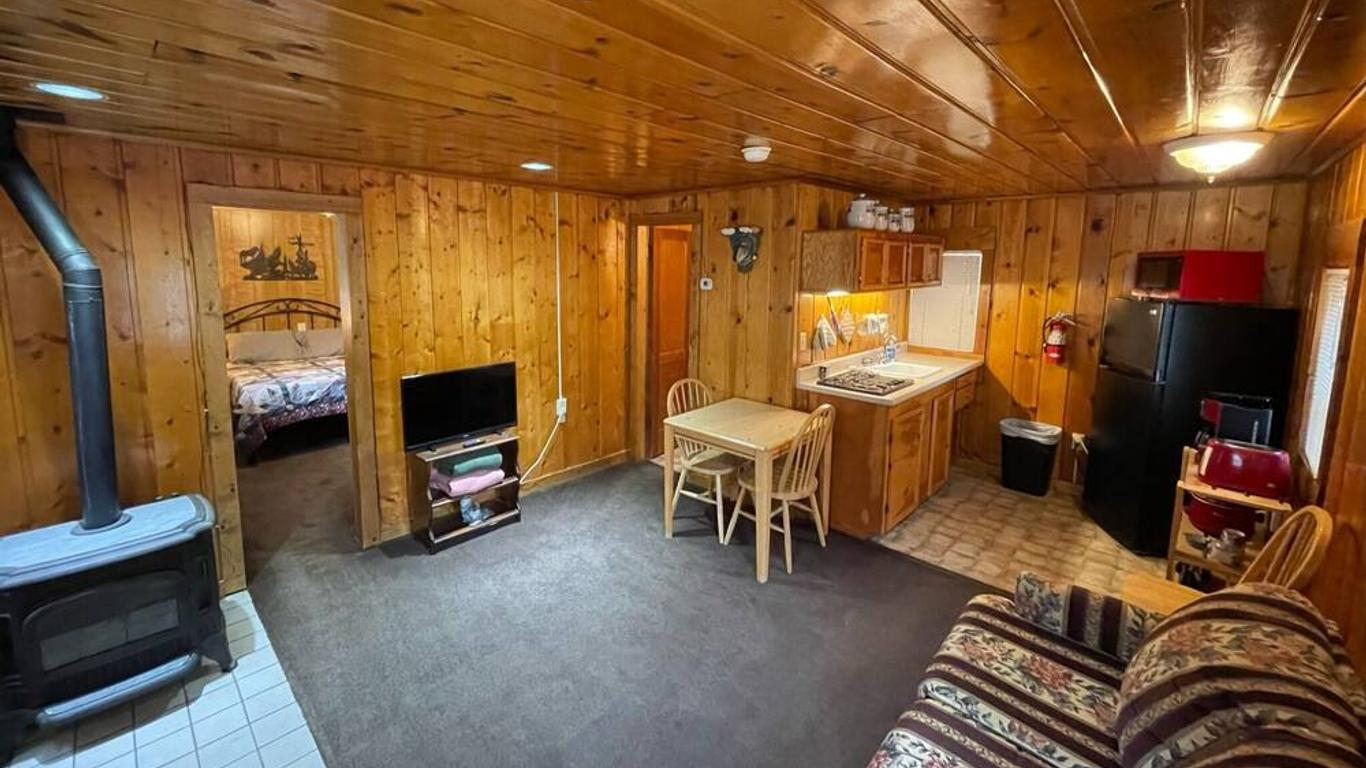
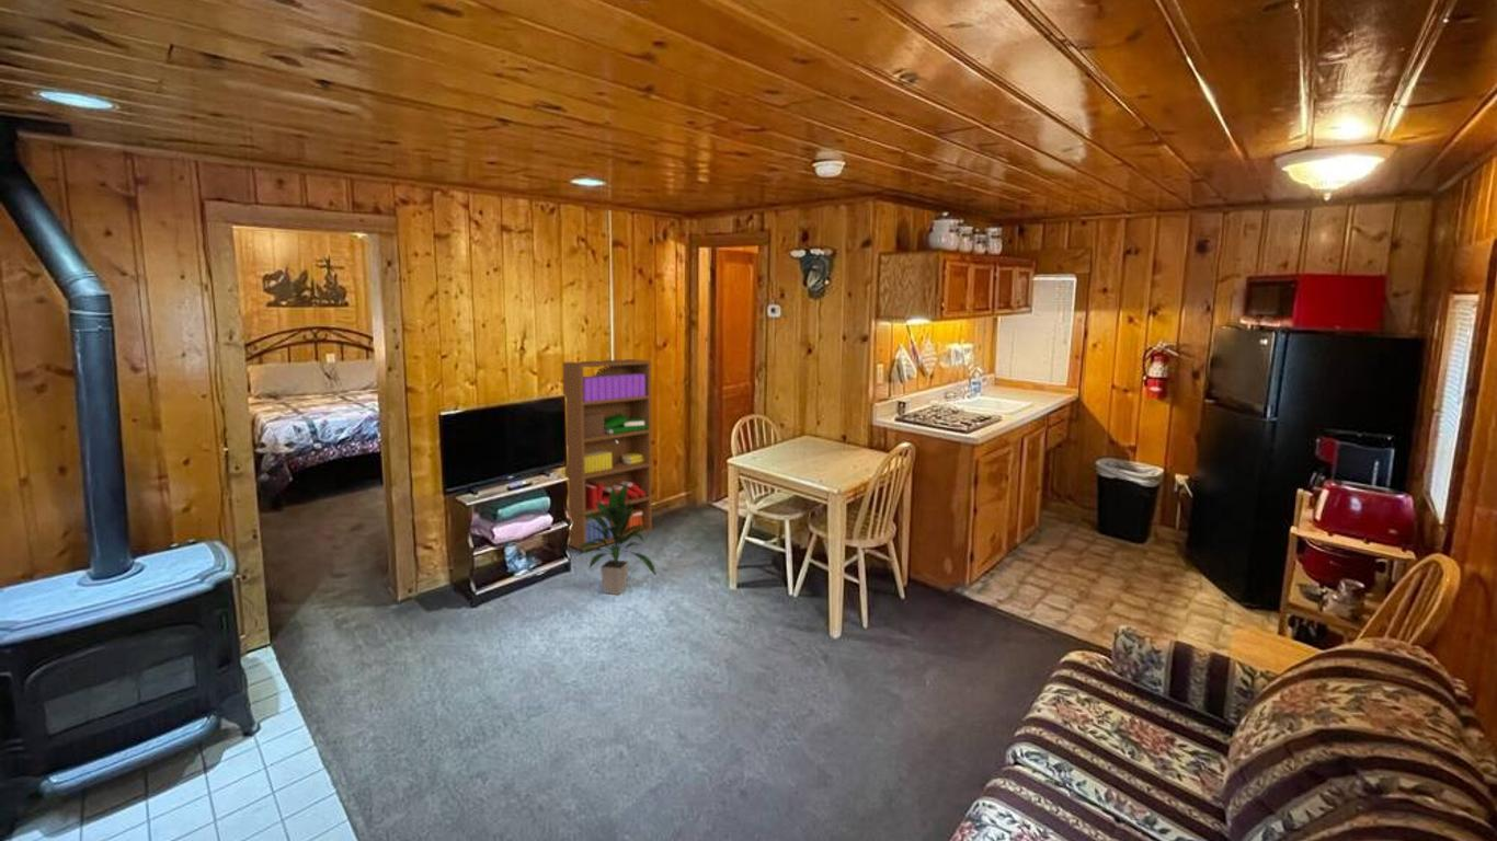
+ indoor plant [573,484,658,596]
+ bookshelf [562,358,653,552]
